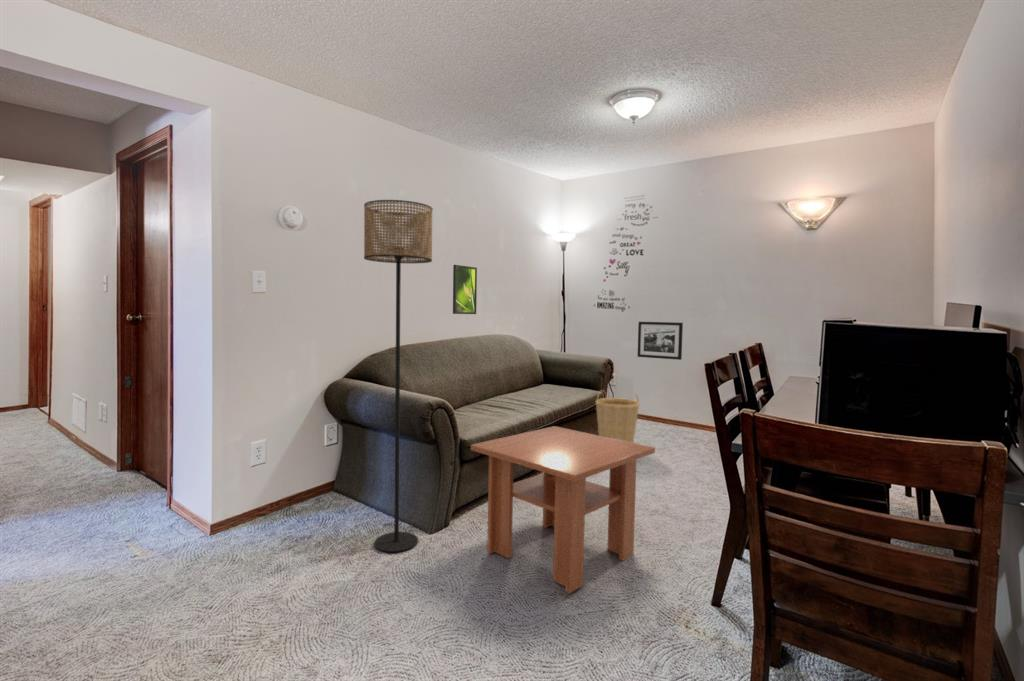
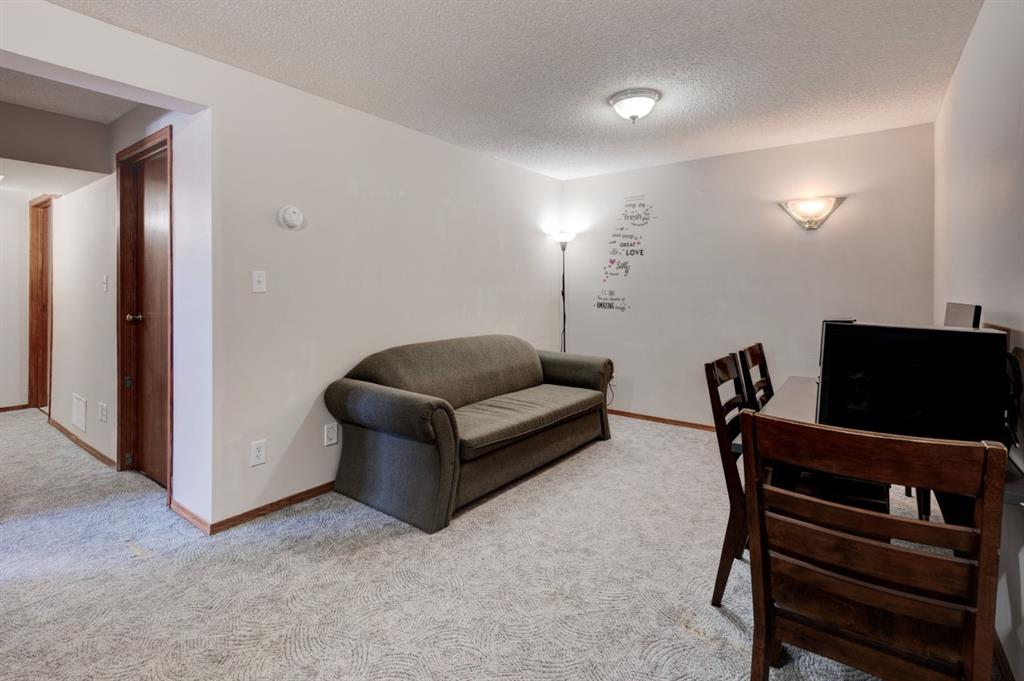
- coffee table [470,425,656,595]
- floor lamp [363,199,434,553]
- picture frame [636,321,684,361]
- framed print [452,264,478,315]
- basket [595,389,640,443]
